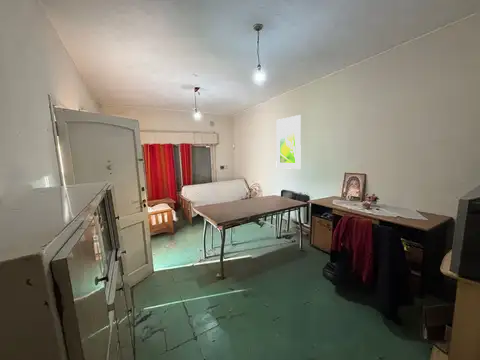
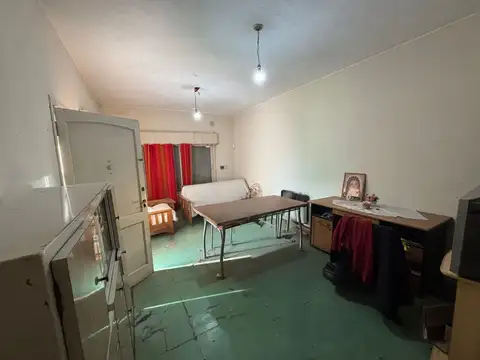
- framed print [275,114,302,170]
